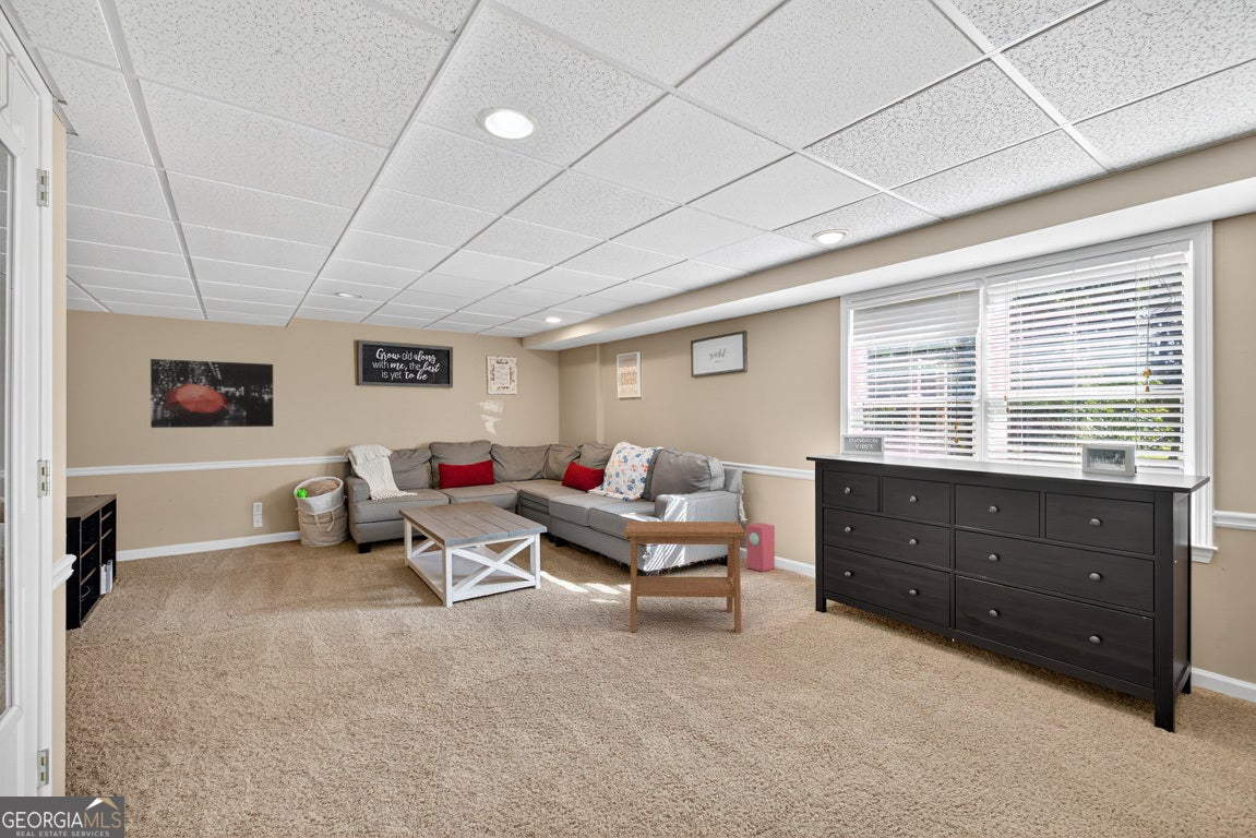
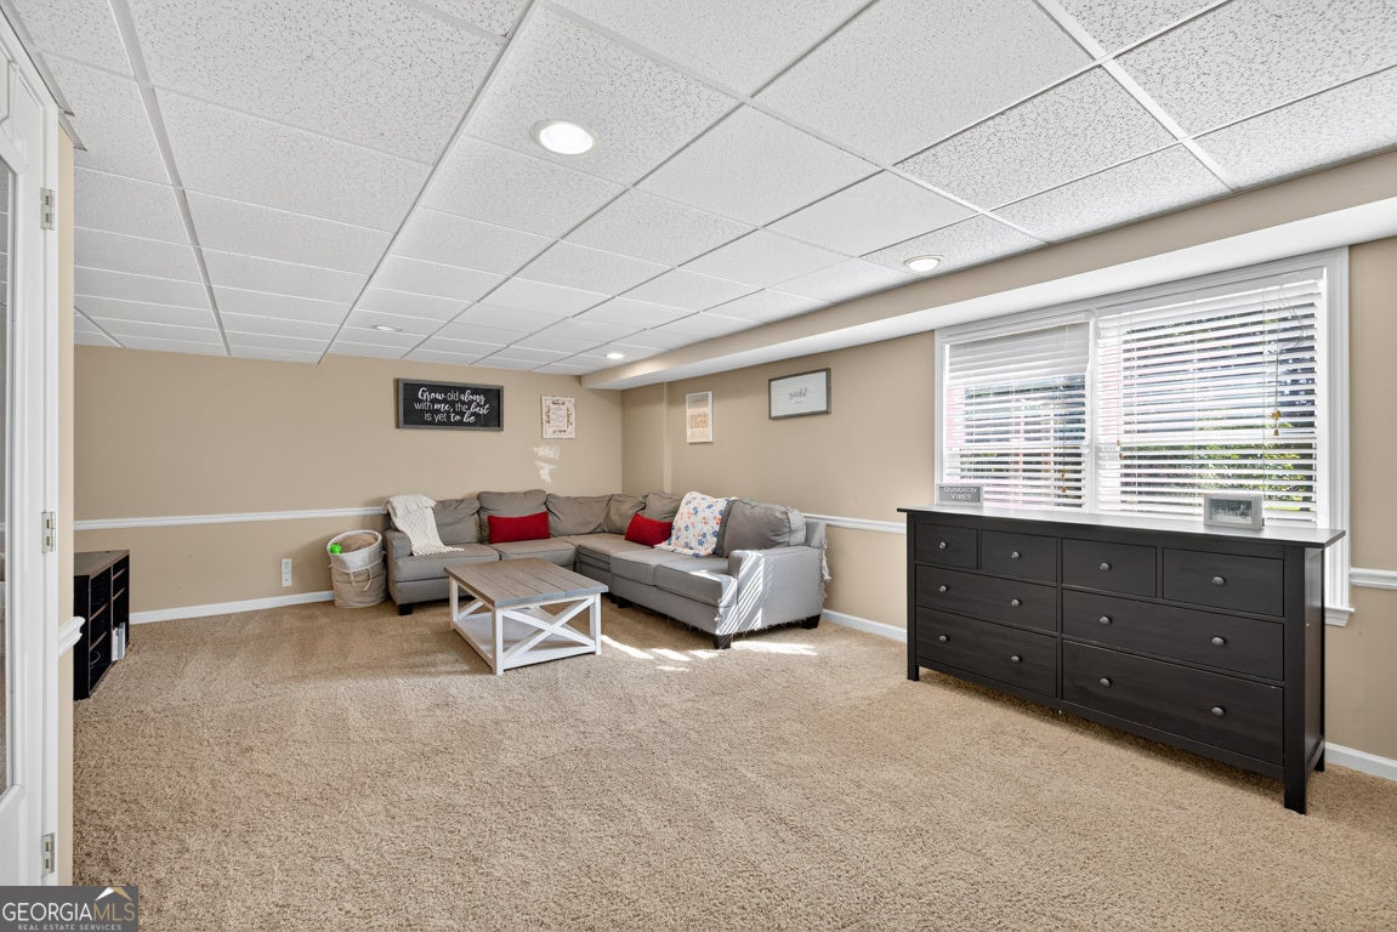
- side table [624,520,746,634]
- wall art [149,358,275,429]
- speaker [745,522,776,573]
